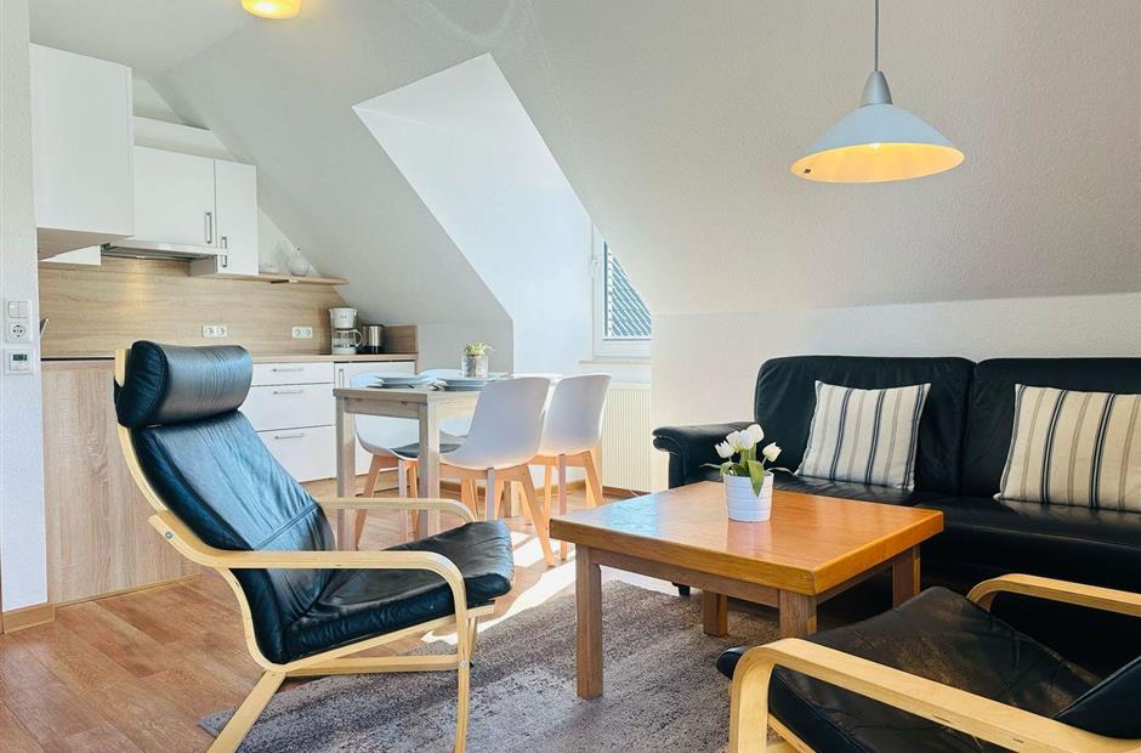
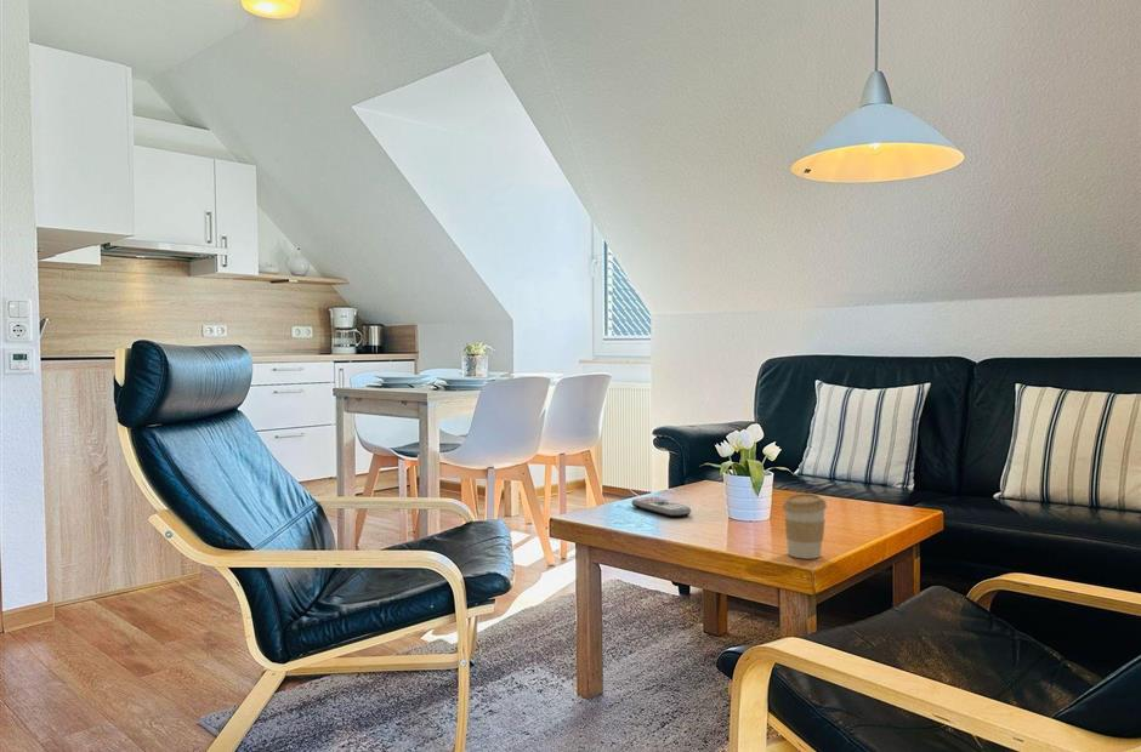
+ remote control [631,496,692,518]
+ coffee cup [782,492,828,560]
